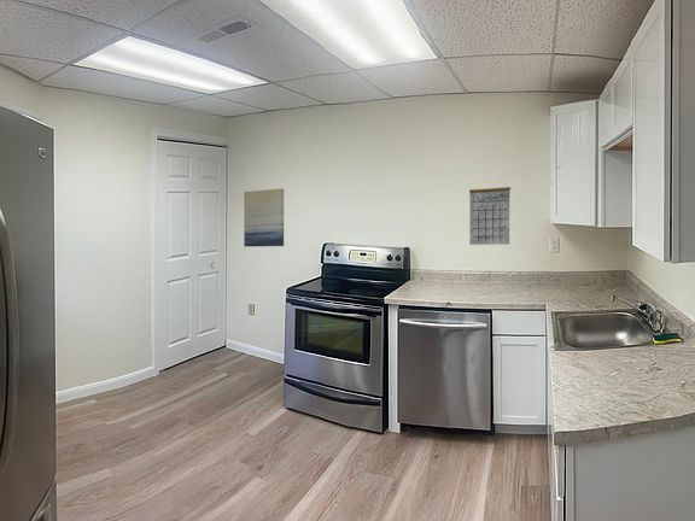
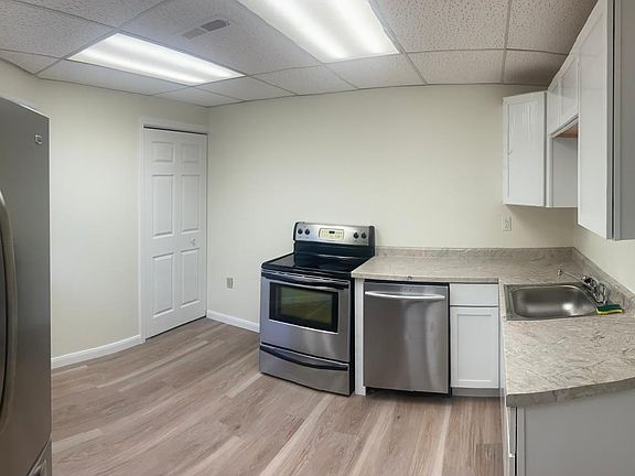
- wall art [243,187,285,247]
- calendar [468,180,512,246]
